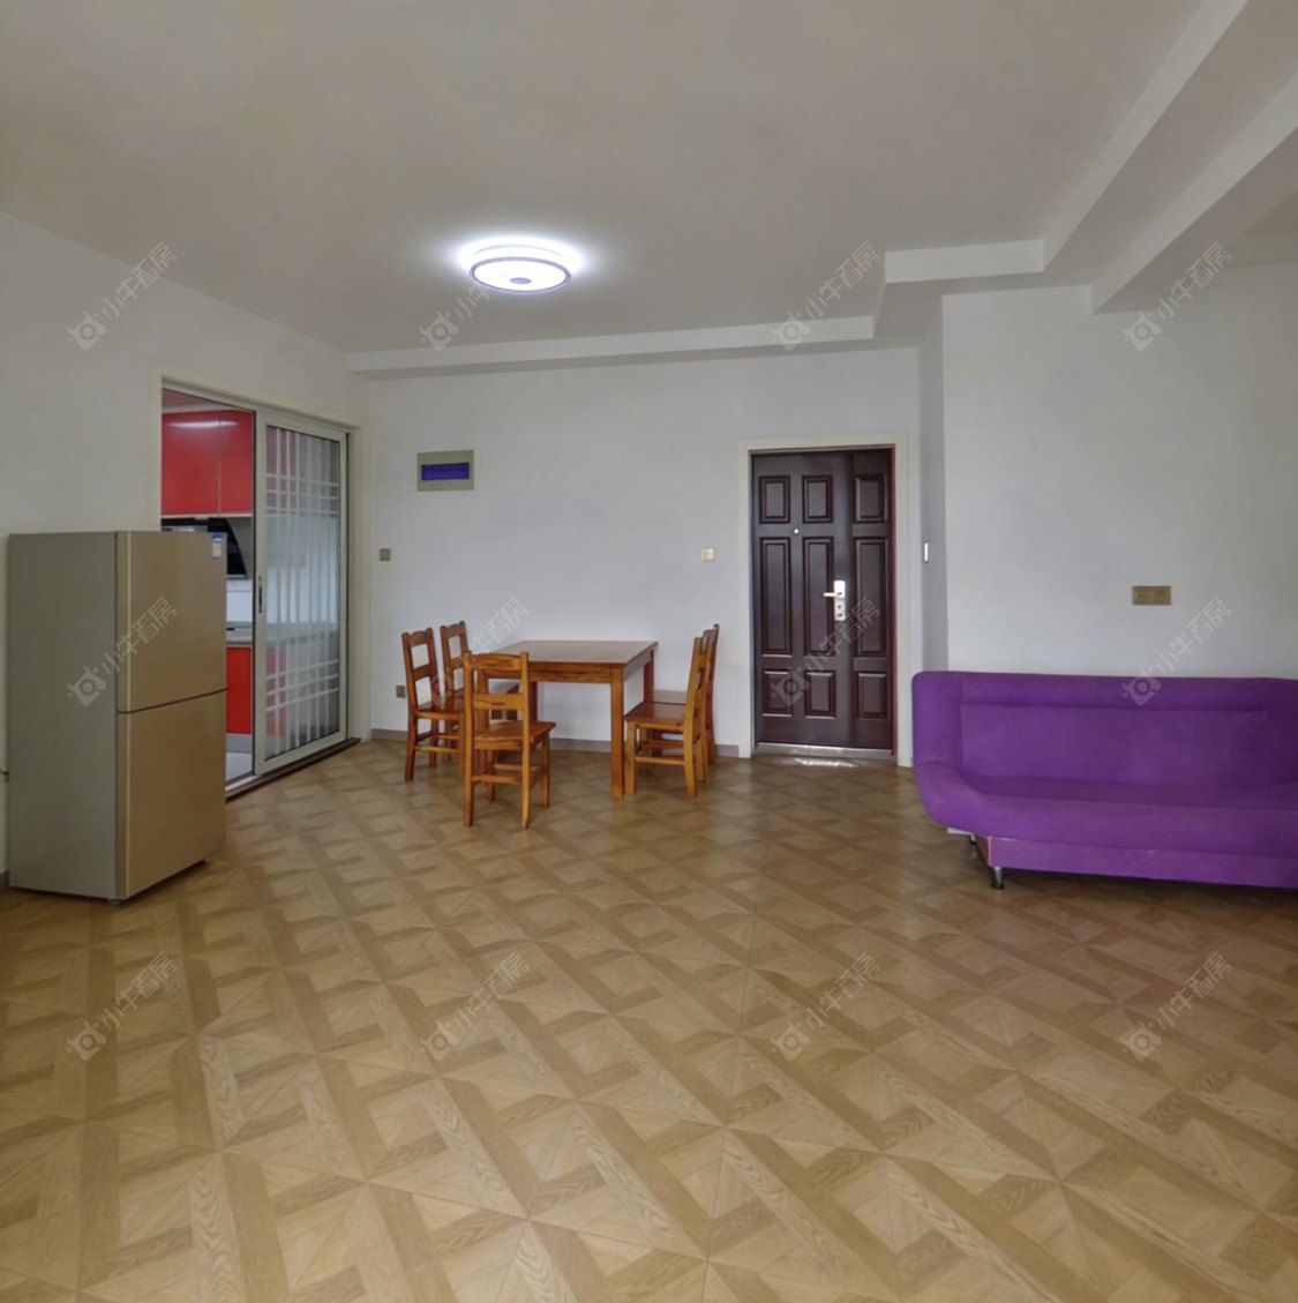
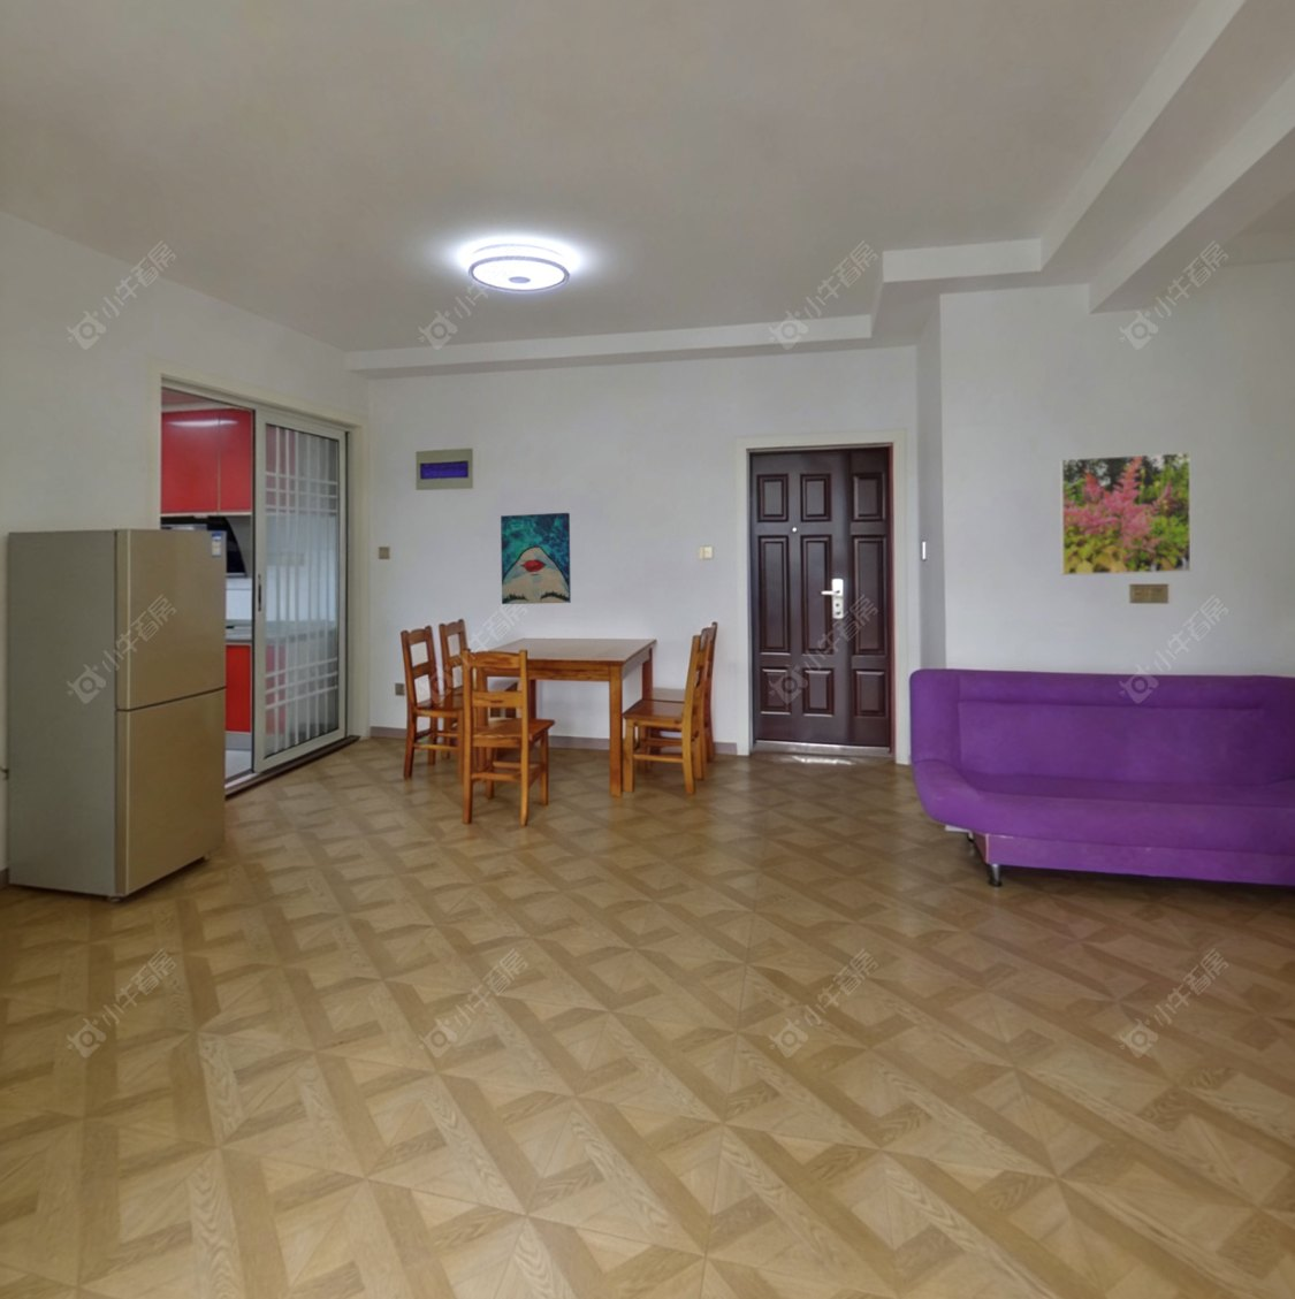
+ wall art [499,512,572,606]
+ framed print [1059,452,1193,576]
